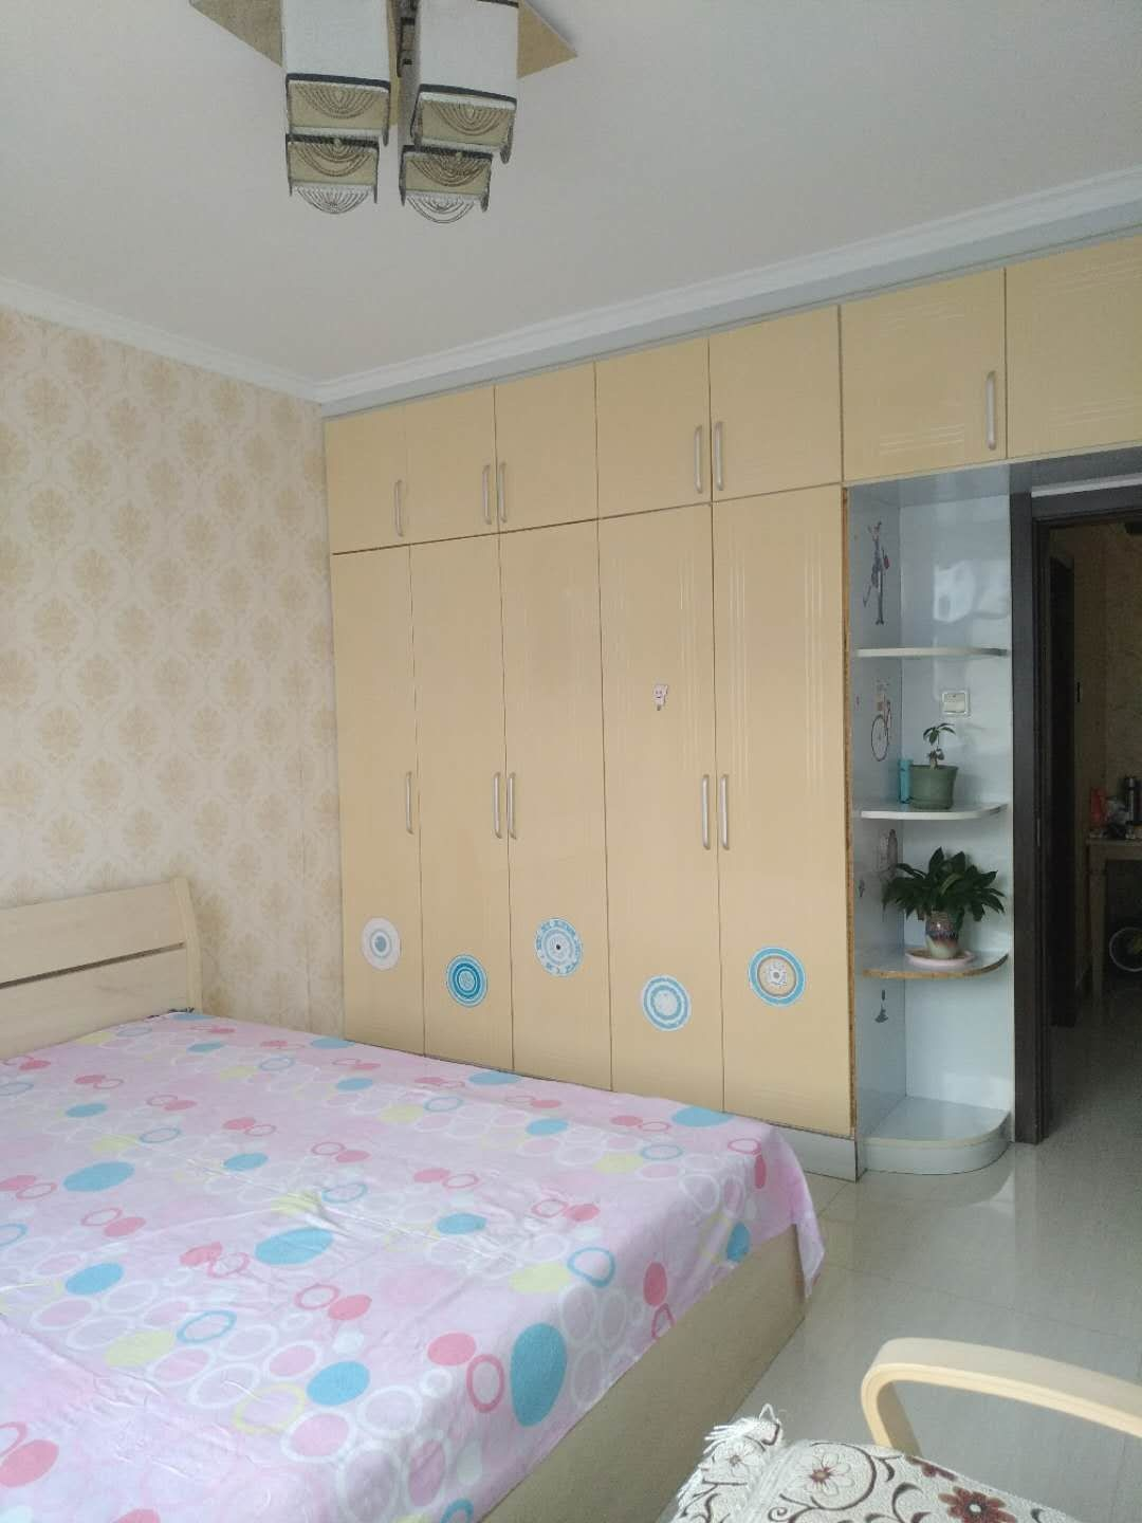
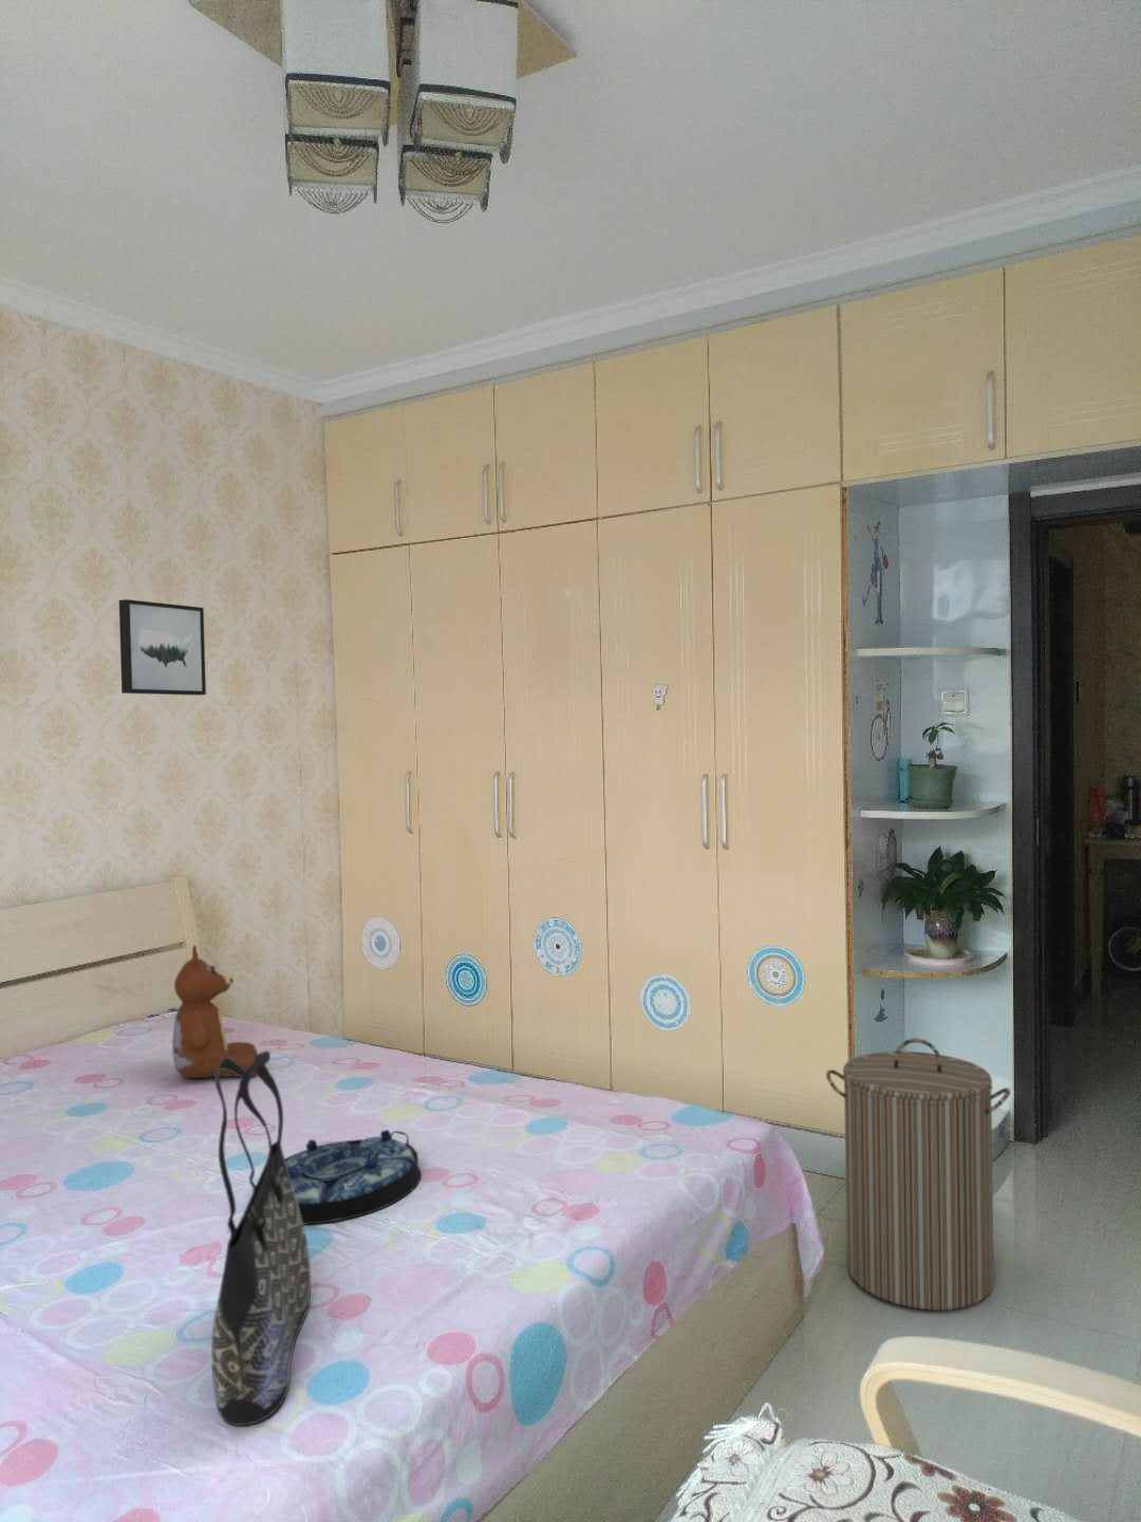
+ wall art [119,598,207,696]
+ tote bag [210,1050,312,1427]
+ serving tray [284,1129,423,1225]
+ laundry hamper [825,1037,1012,1311]
+ teddy bear [171,944,258,1079]
